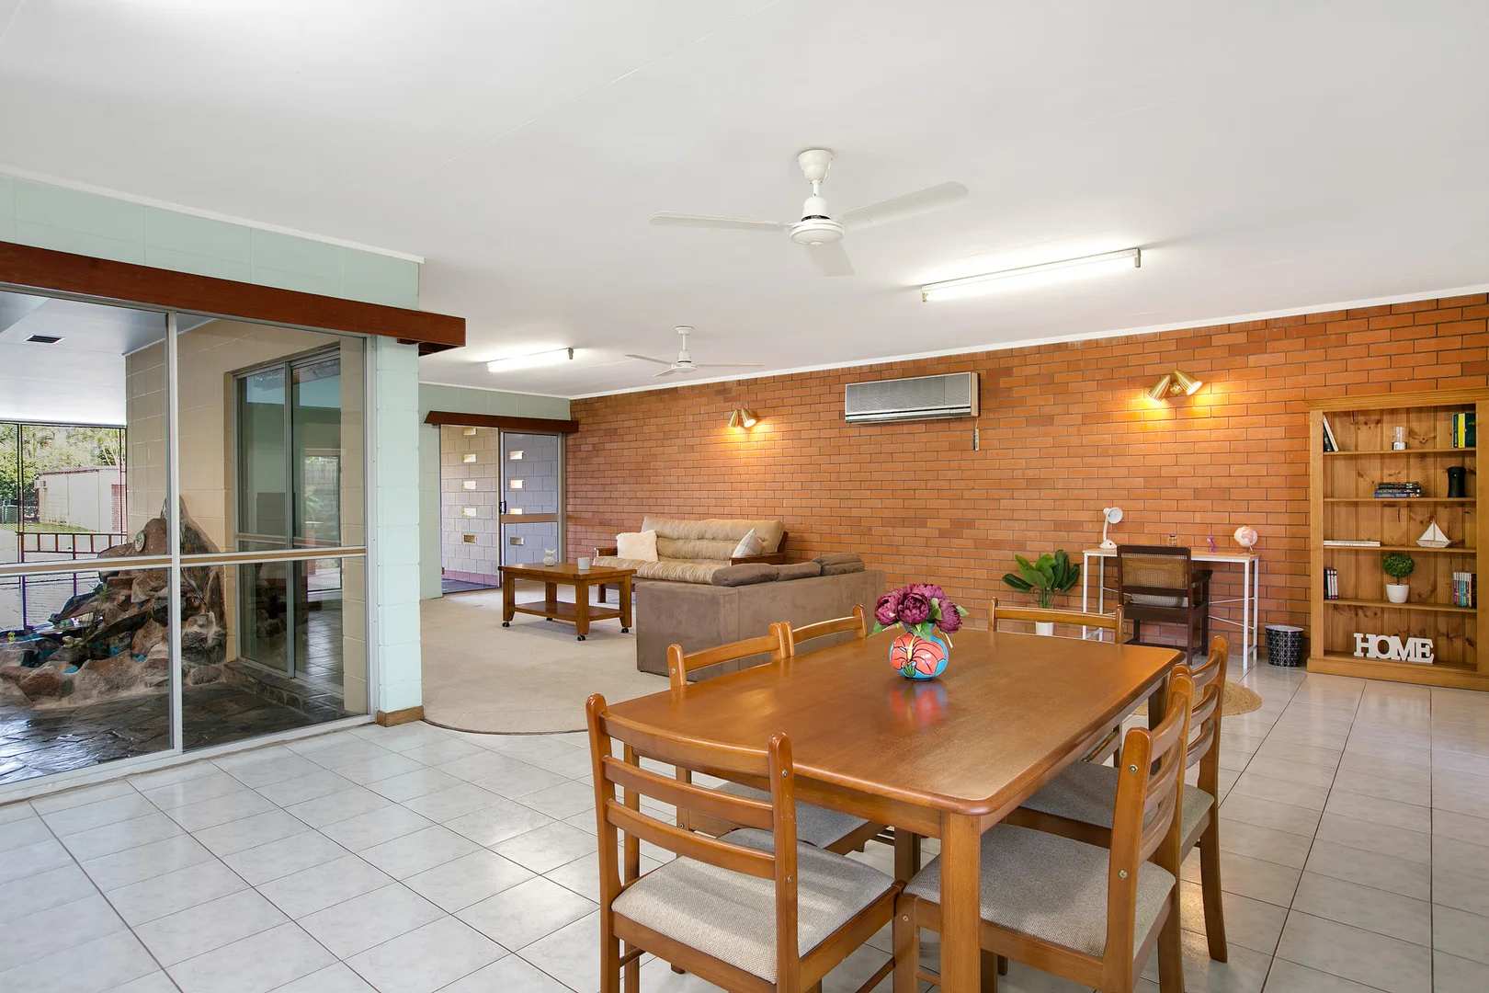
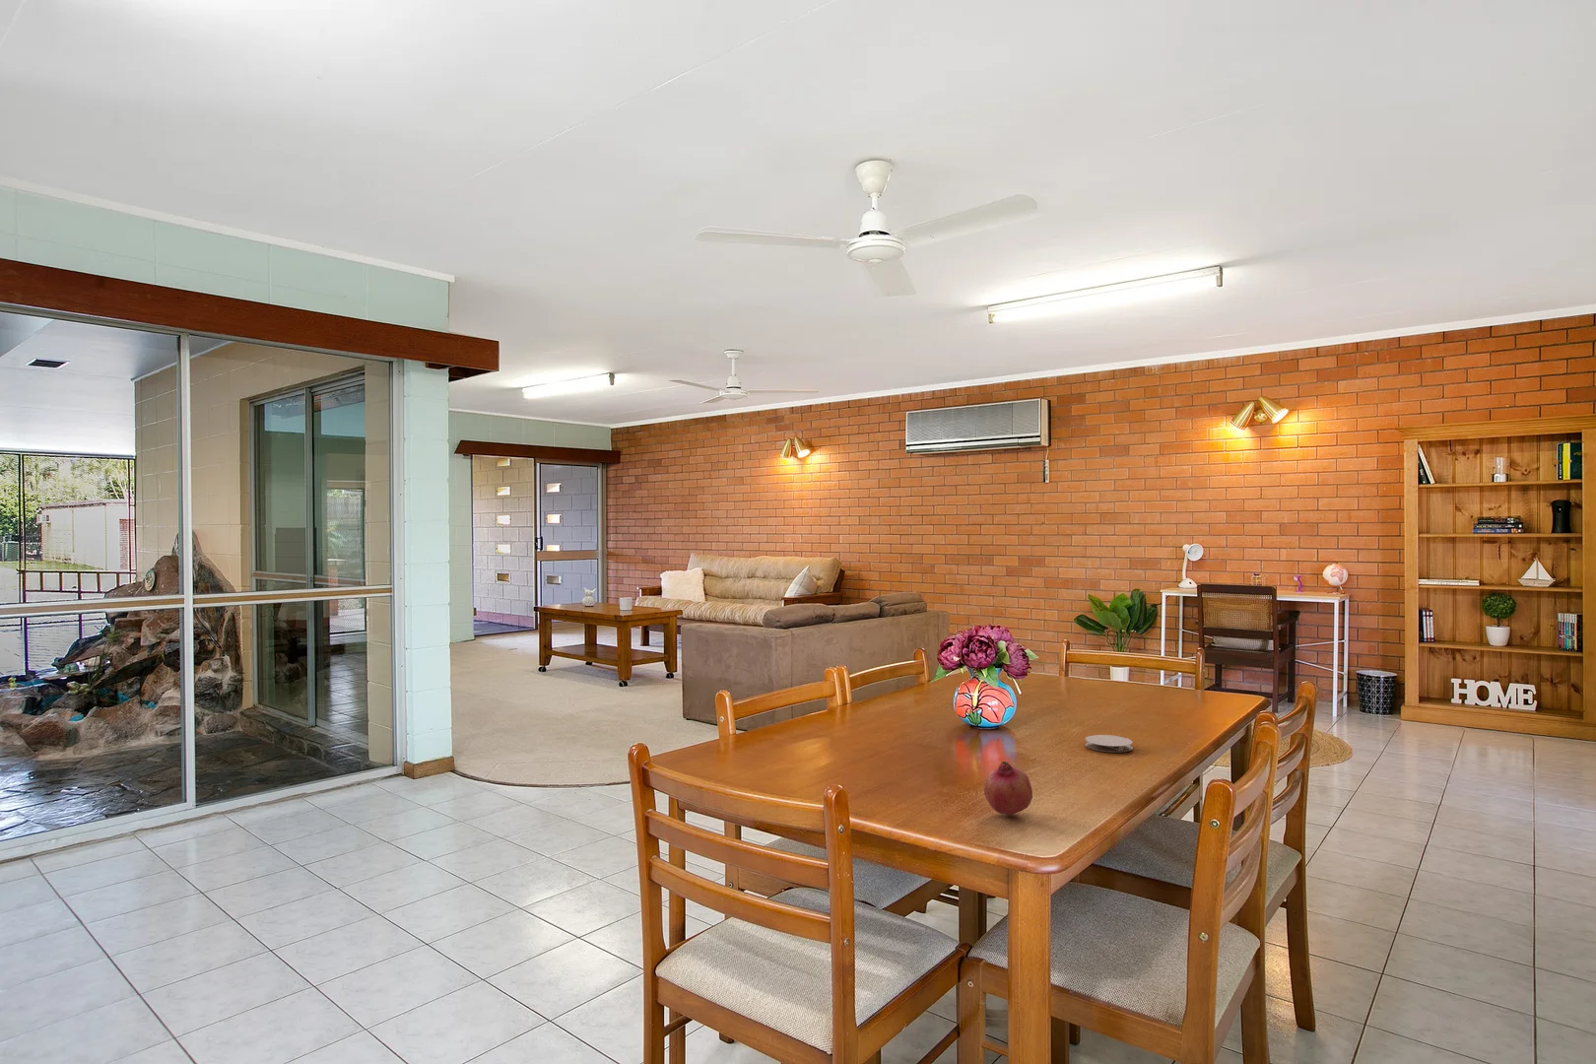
+ coaster [1084,734,1134,754]
+ fruit [983,760,1033,816]
